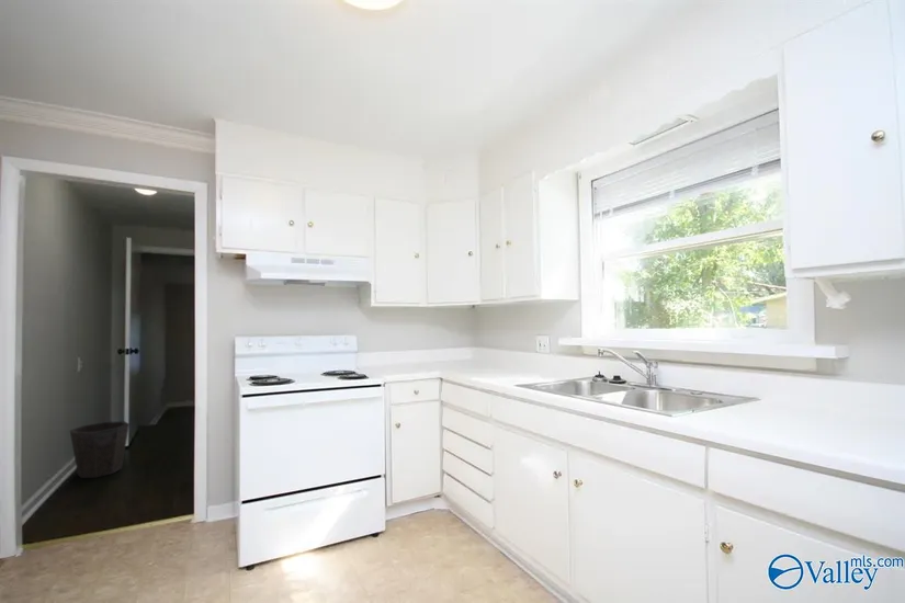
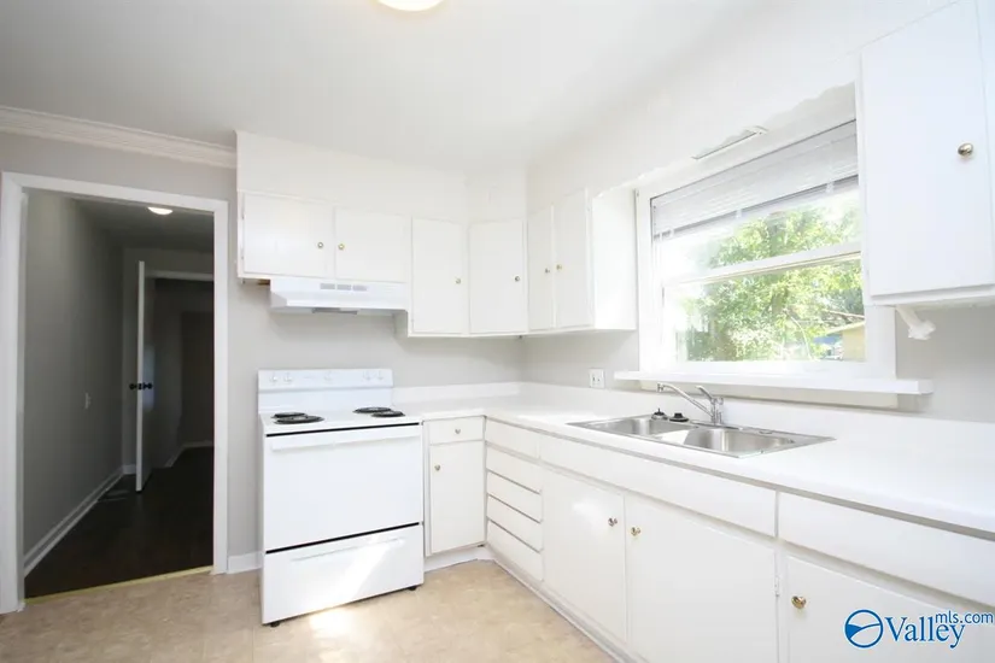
- waste bin [69,420,131,479]
